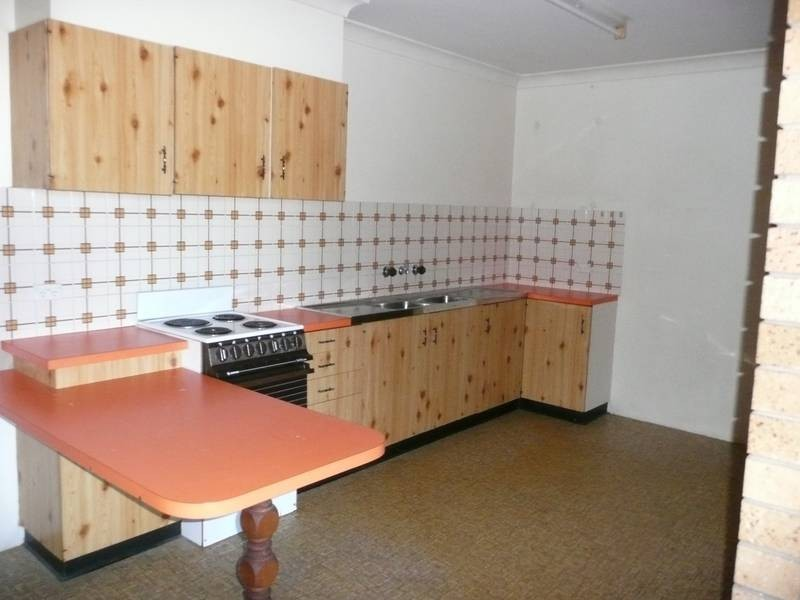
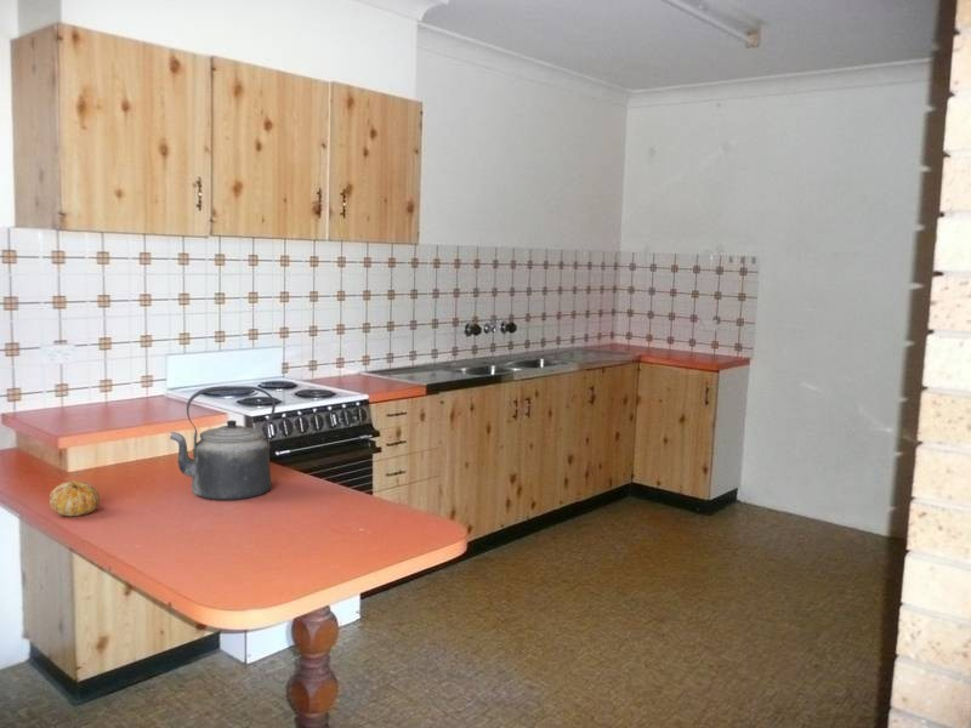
+ kettle [169,385,277,501]
+ fruit [49,479,101,517]
